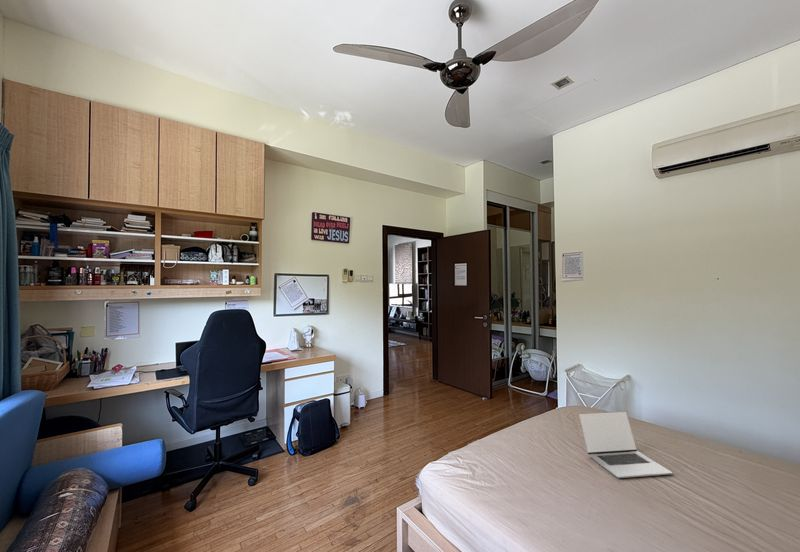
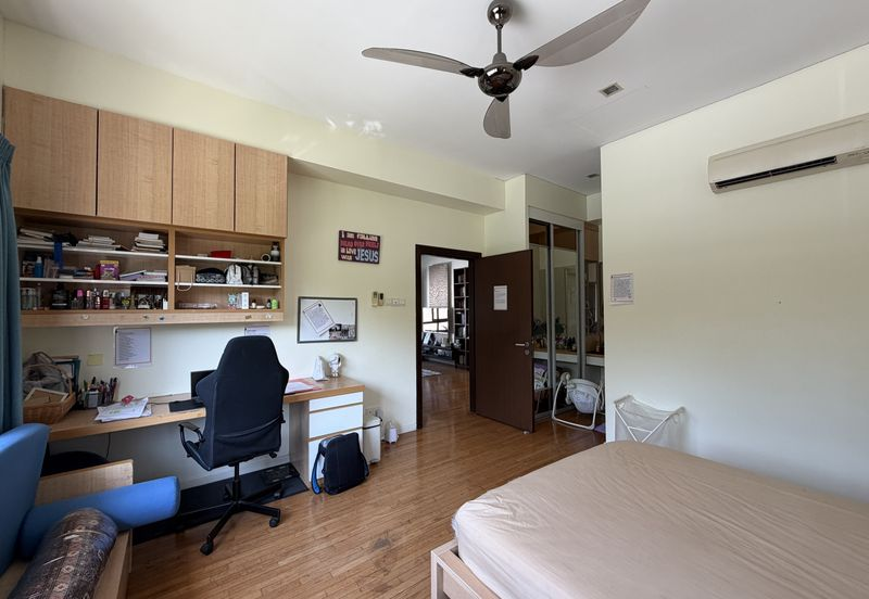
- laptop [578,411,673,479]
